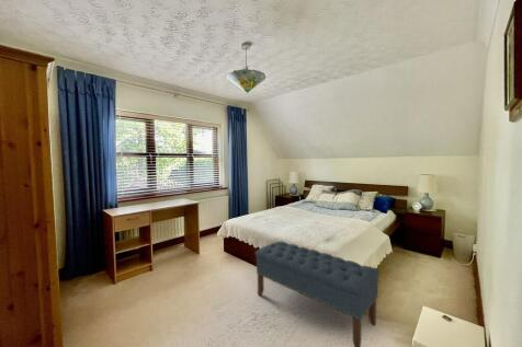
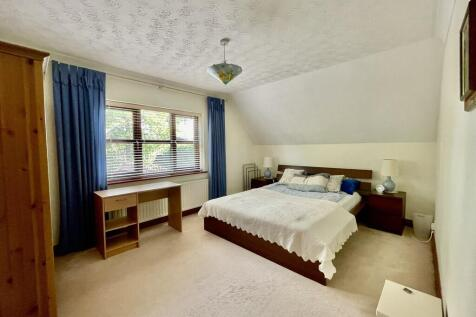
- bench [254,240,381,347]
